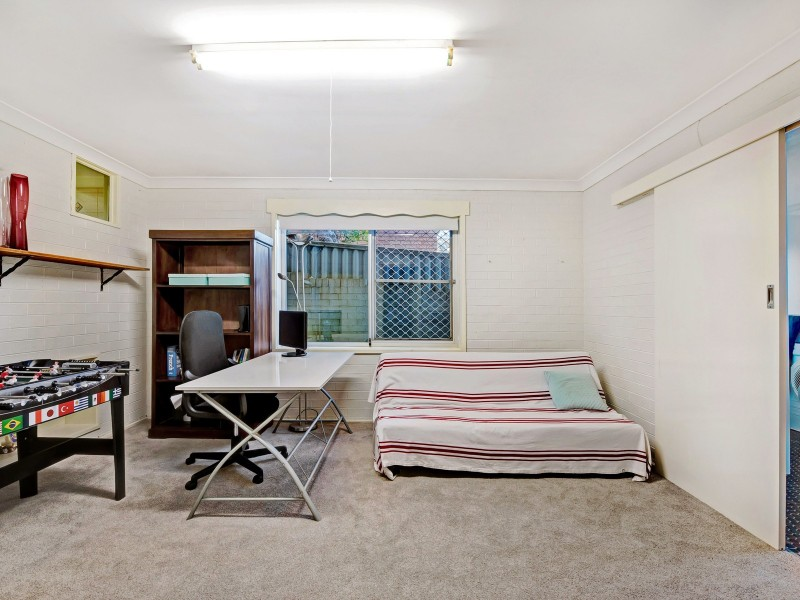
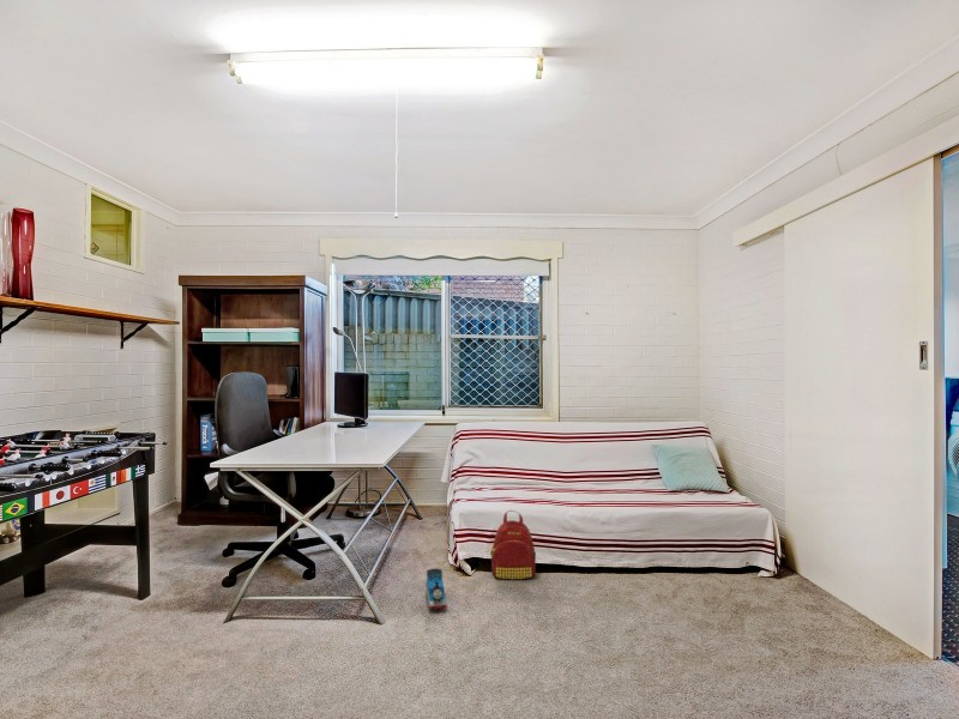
+ toy train [424,568,448,612]
+ backpack [489,509,537,581]
